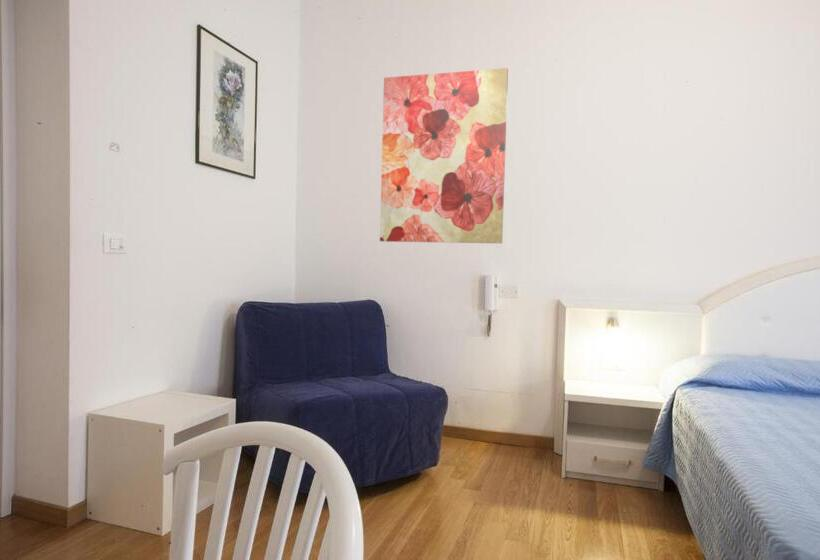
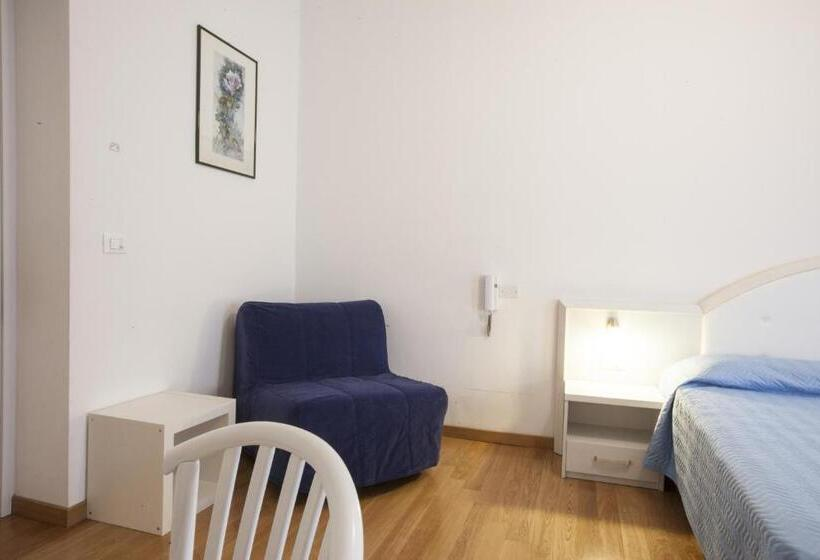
- wall art [379,67,509,245]
